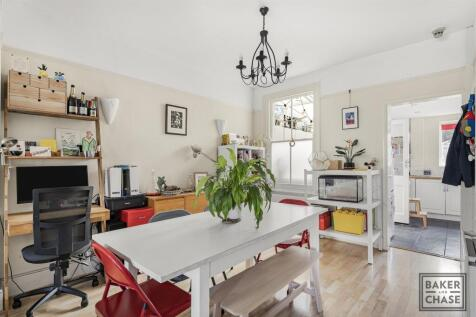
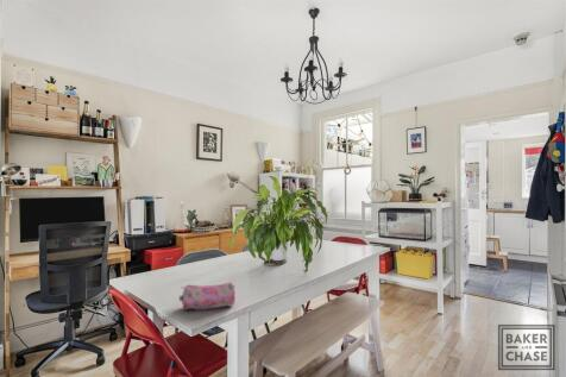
+ pencil case [178,281,237,309]
